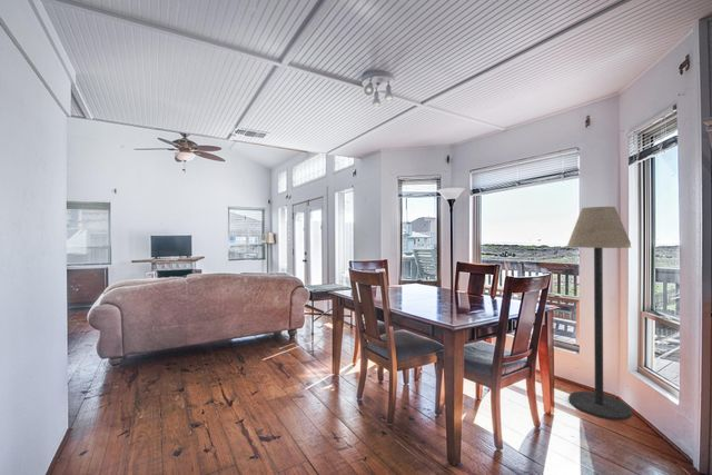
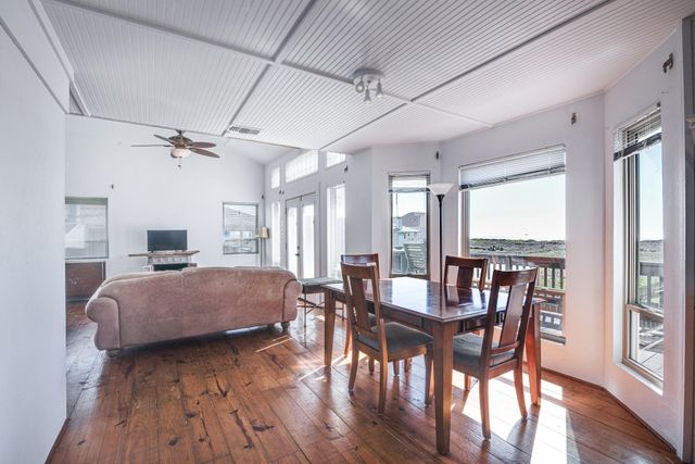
- floor lamp [566,206,633,422]
